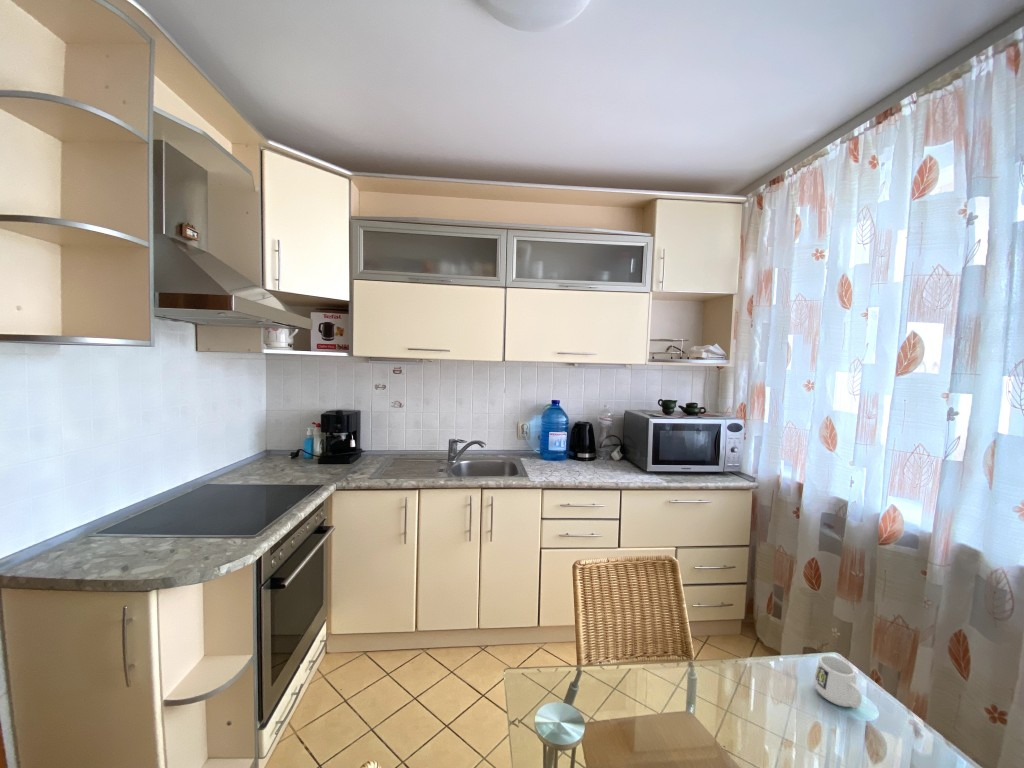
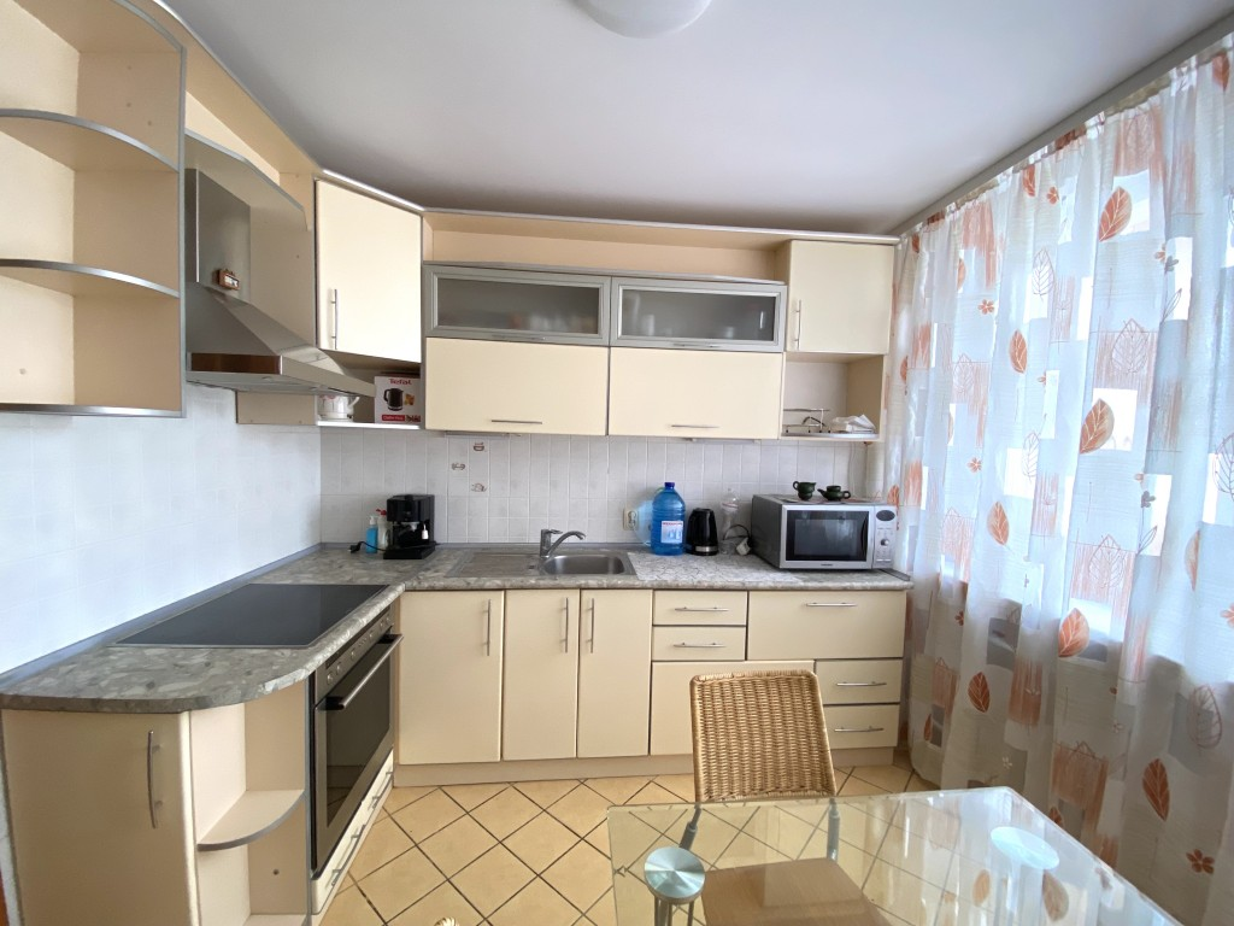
- mug [813,654,863,709]
